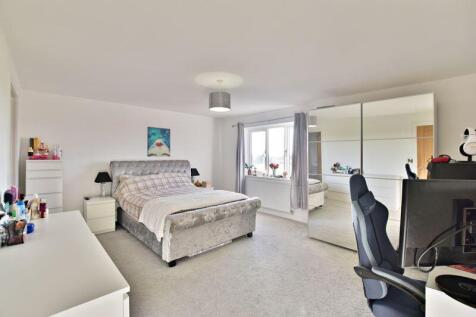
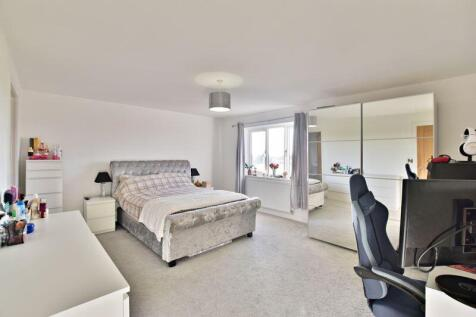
- wall art [146,126,171,158]
